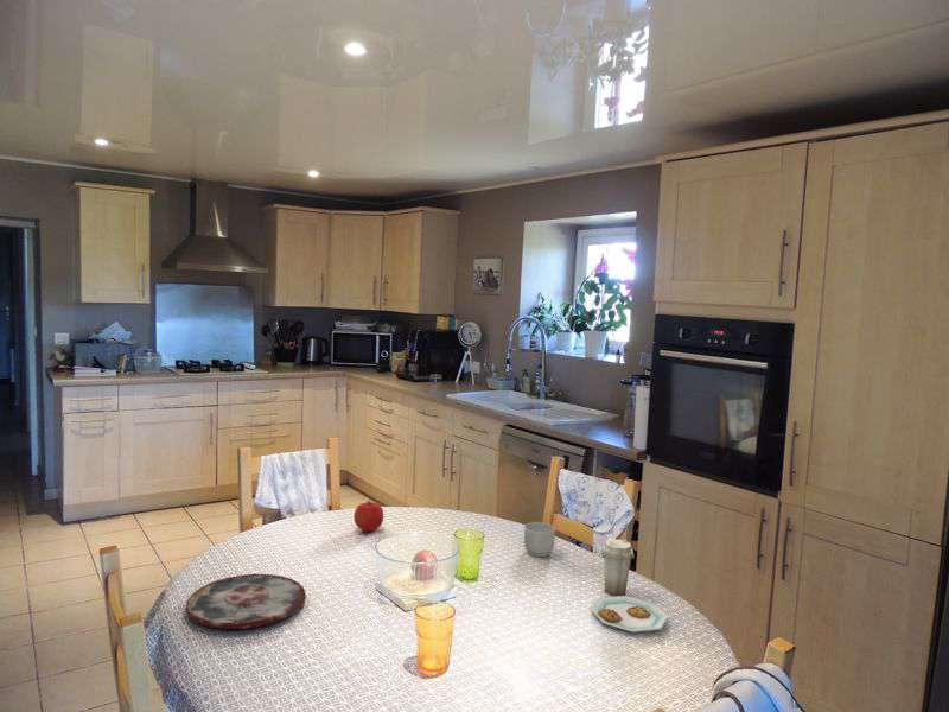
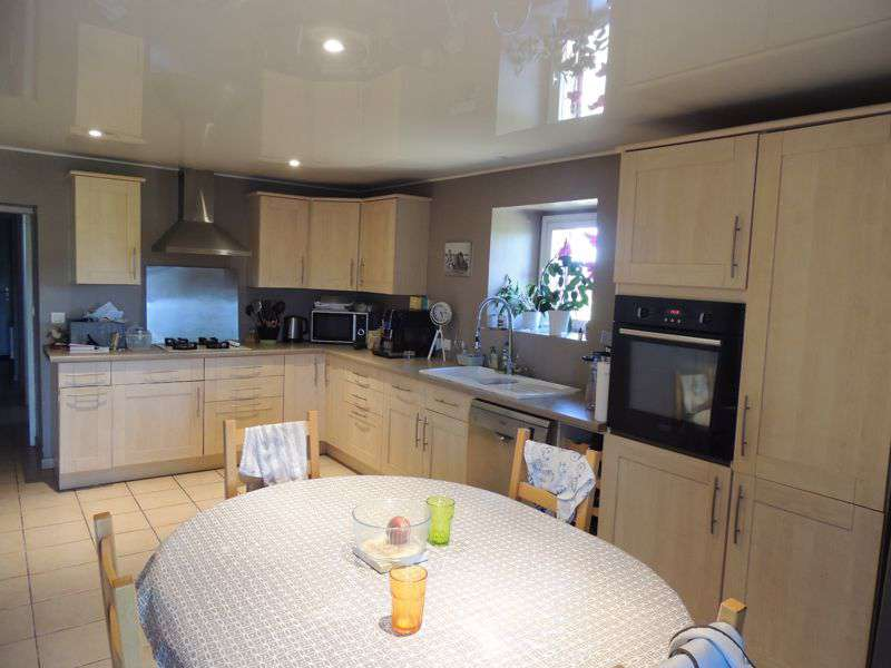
- mug [523,521,556,558]
- plate [185,573,307,630]
- plate [590,538,669,634]
- fruit [352,500,384,534]
